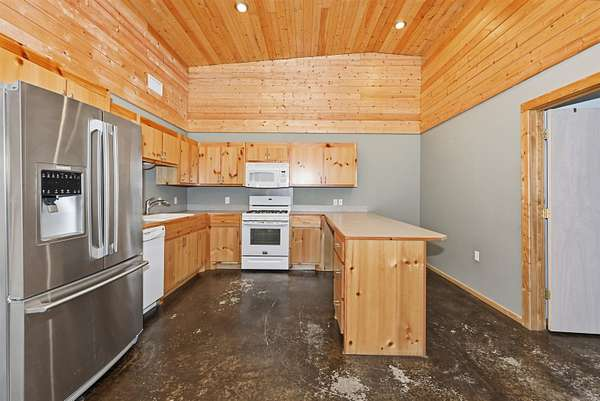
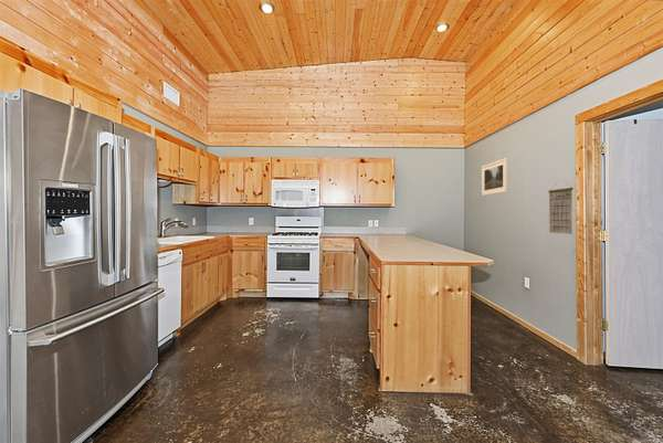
+ calendar [547,180,575,235]
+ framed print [481,157,508,197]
